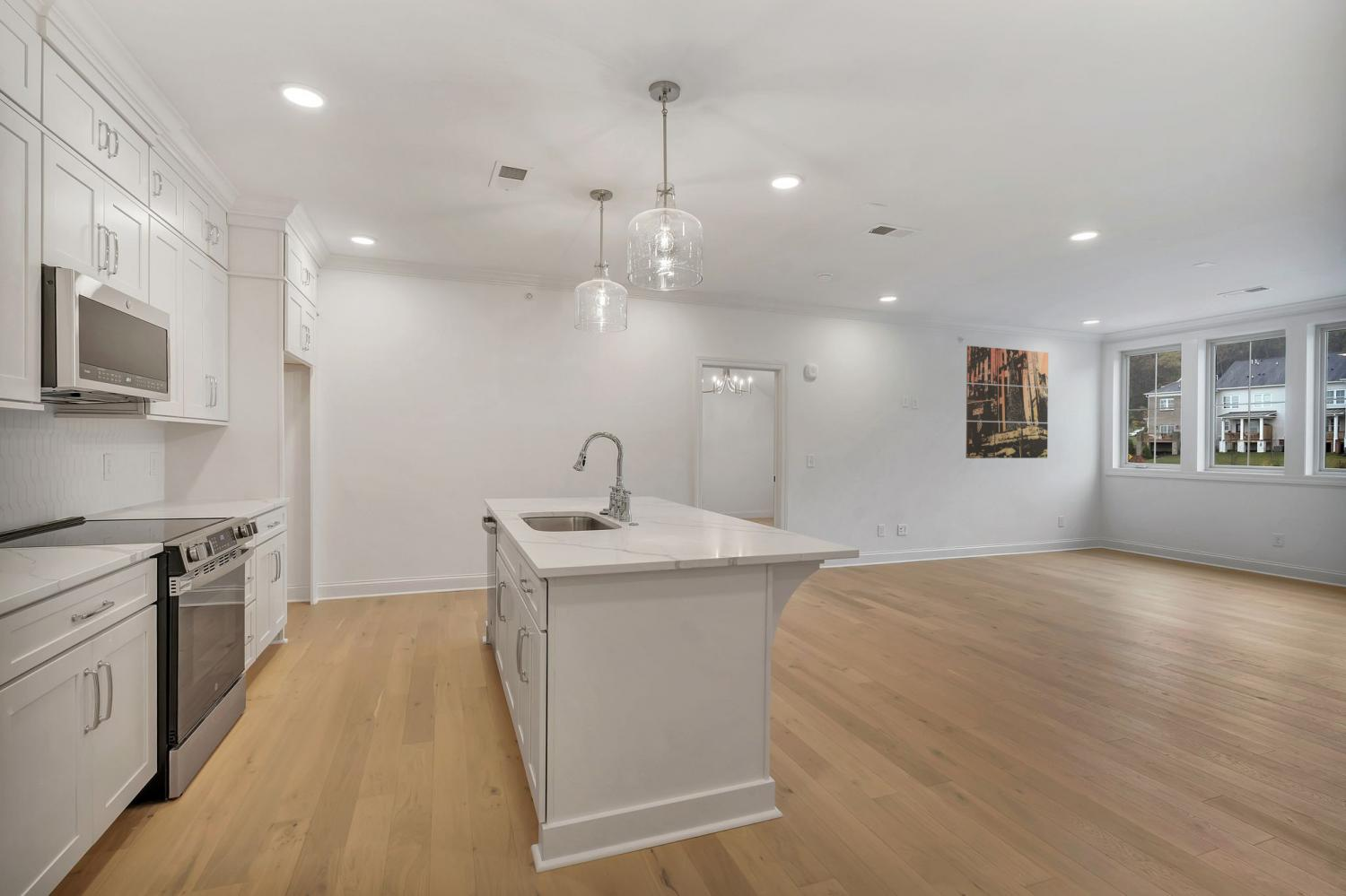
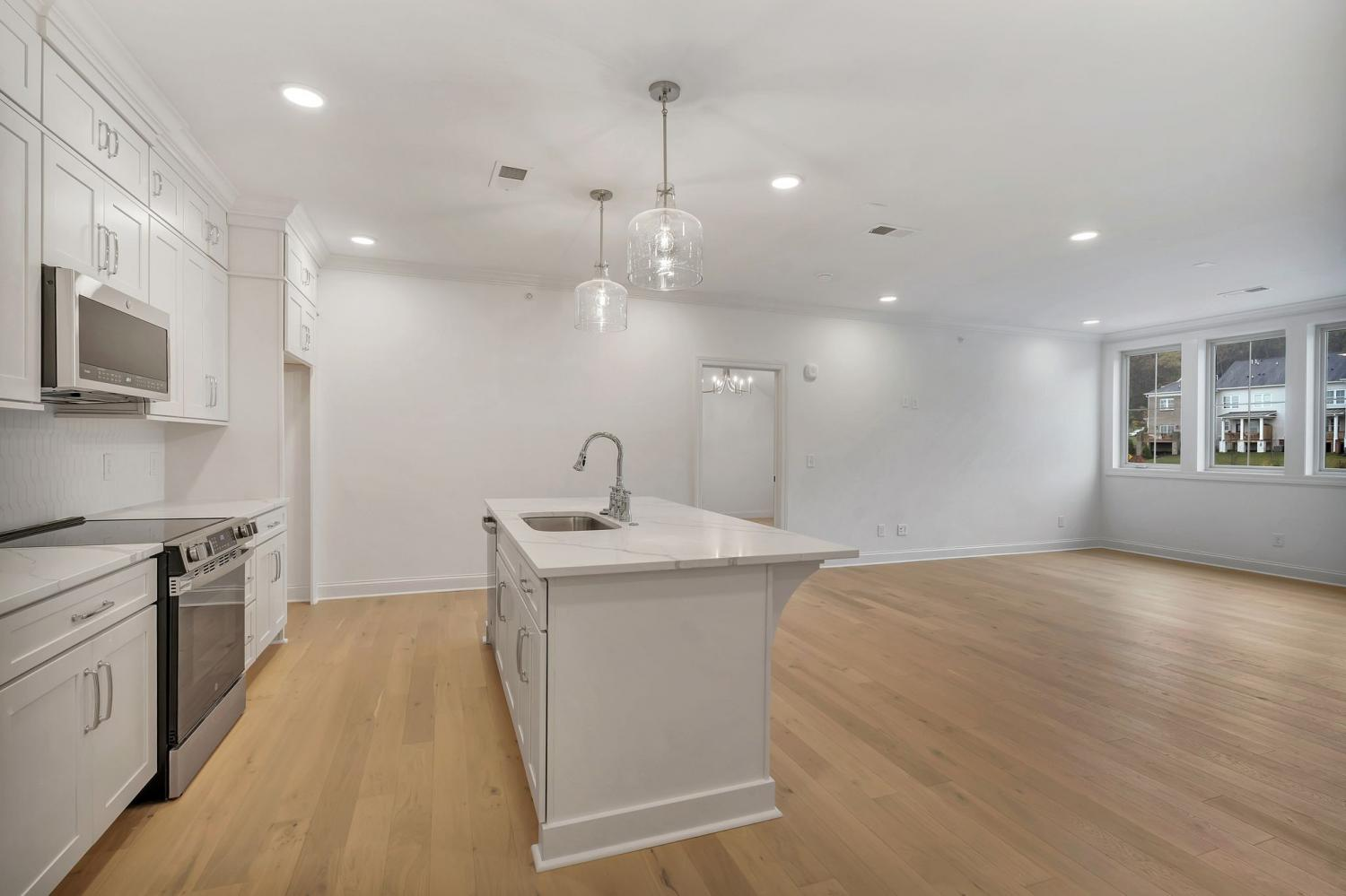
- wall art [966,345,1049,459]
